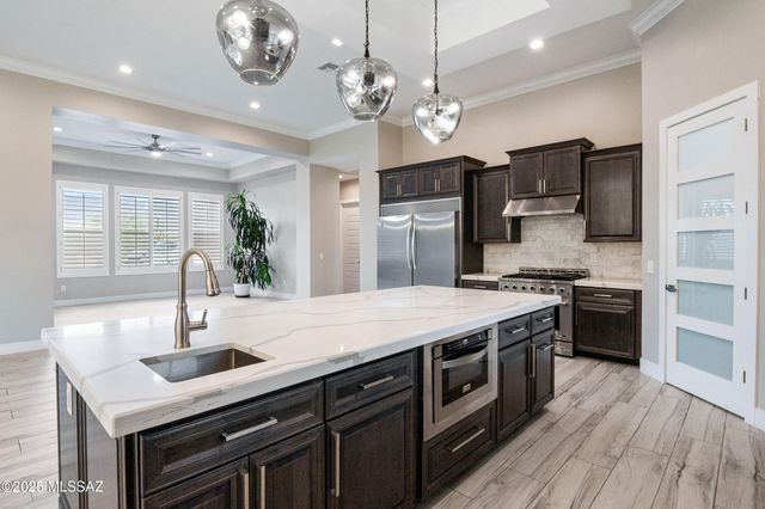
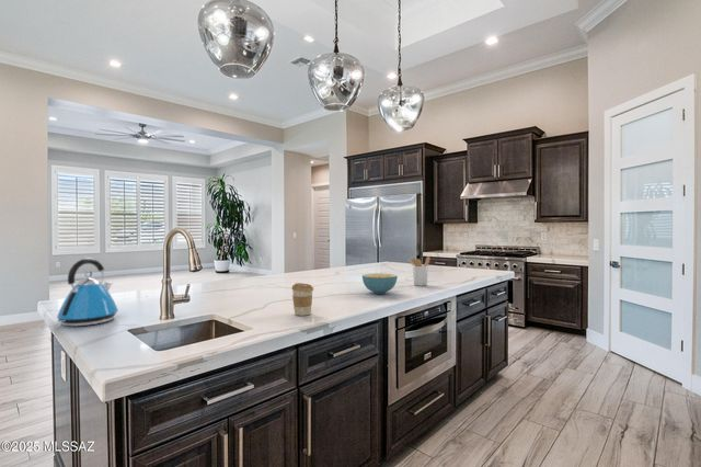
+ kettle [56,258,119,328]
+ cereal bowl [361,272,399,295]
+ utensil holder [409,255,432,287]
+ coffee cup [291,282,314,317]
